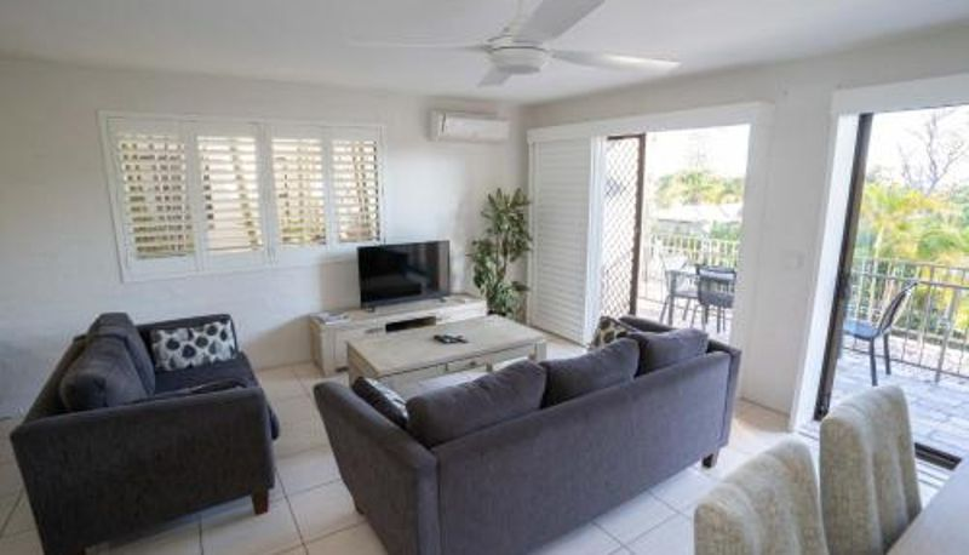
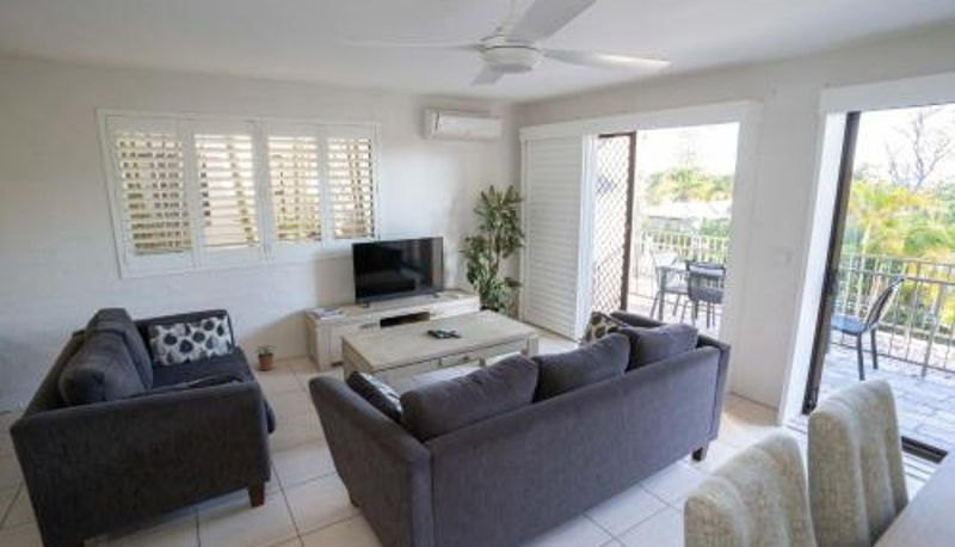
+ potted plant [253,344,278,371]
